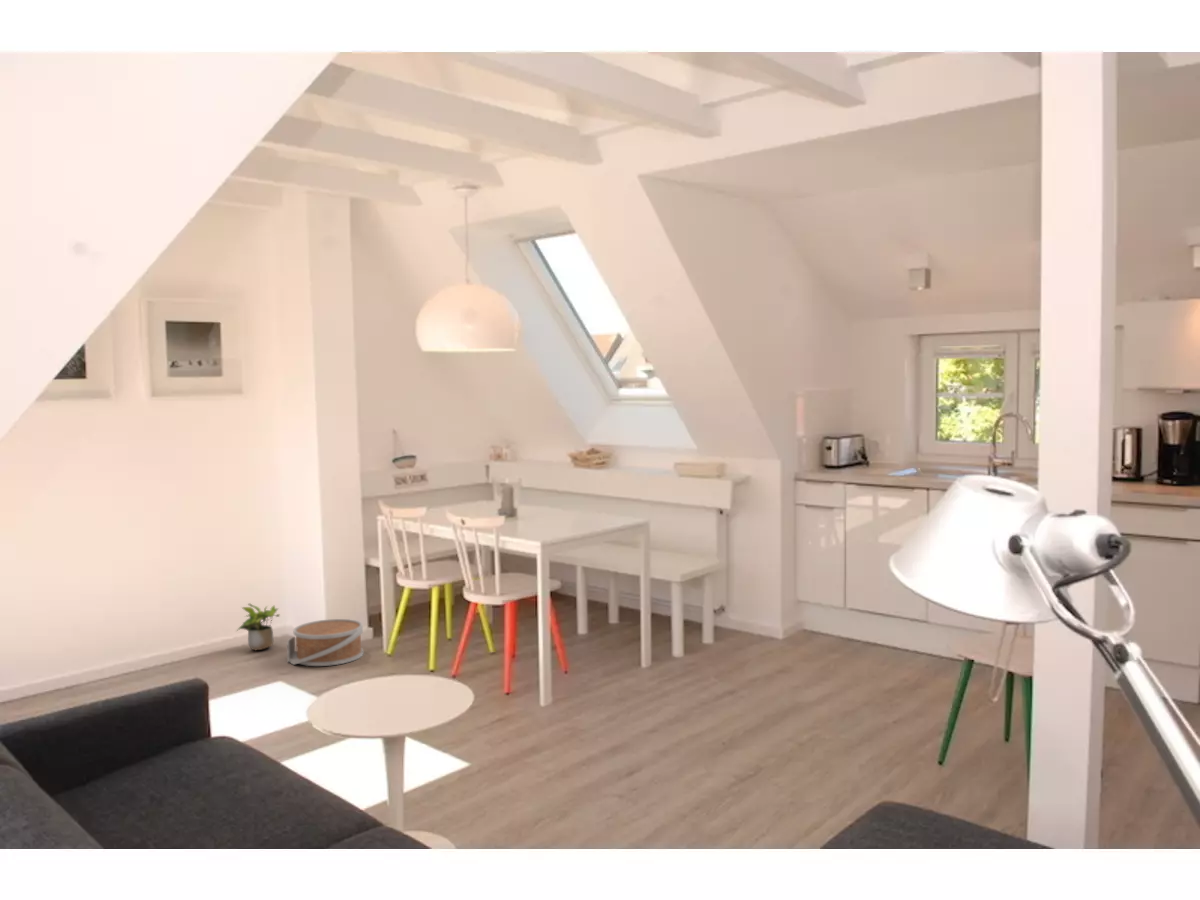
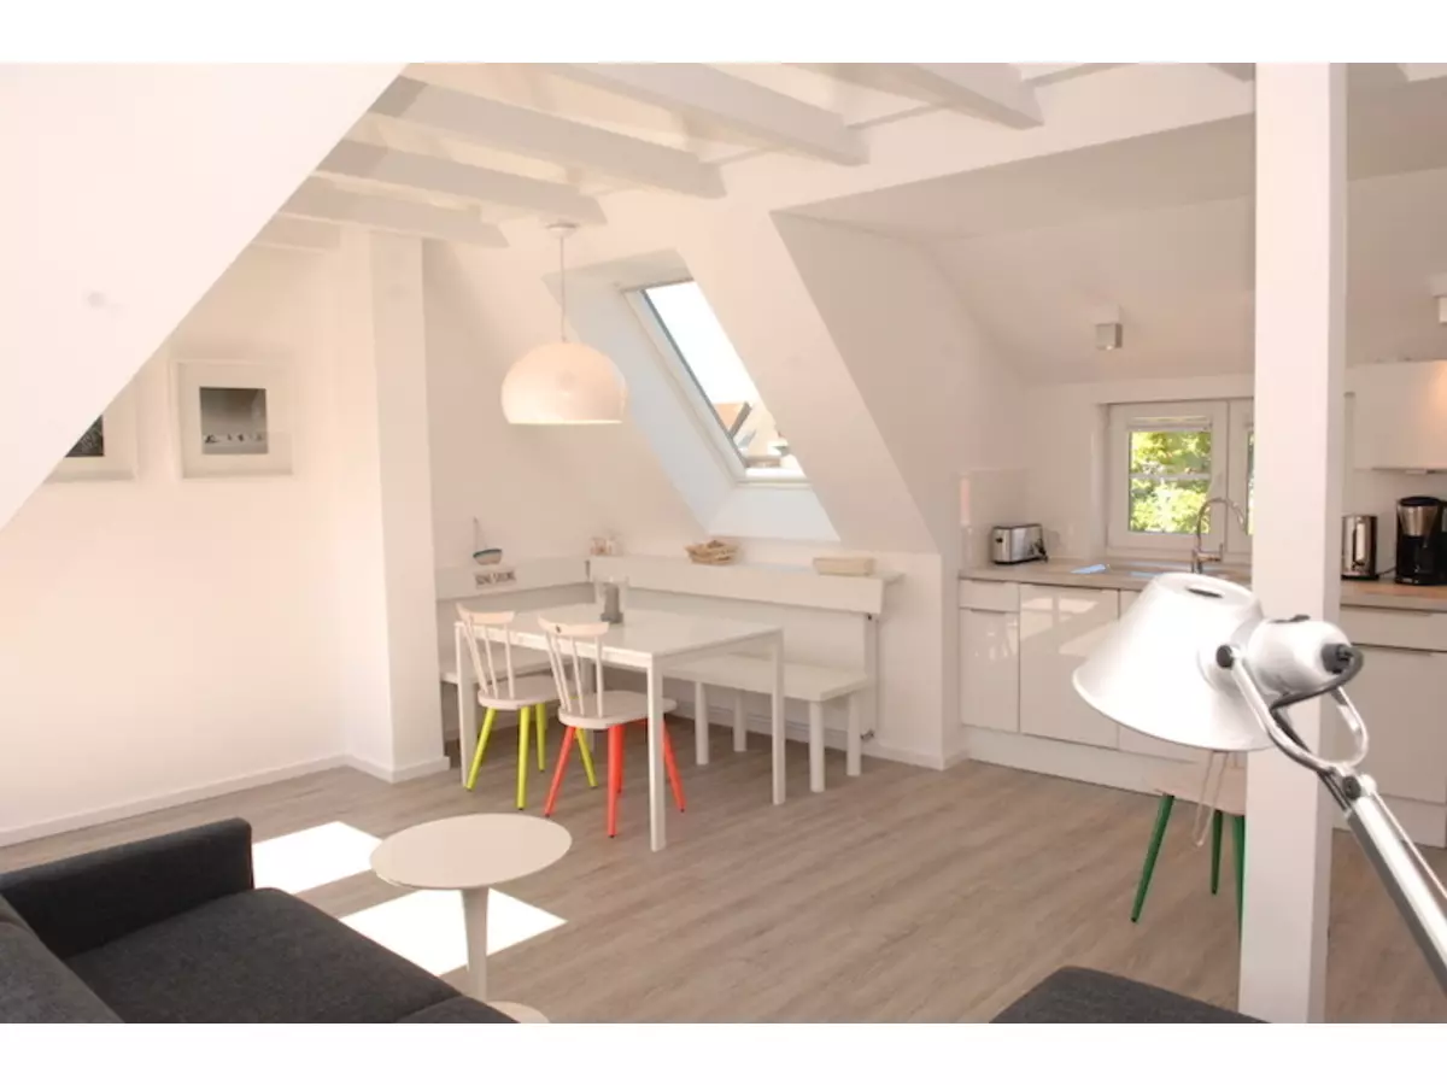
- basket [286,618,365,667]
- potted plant [234,602,281,652]
